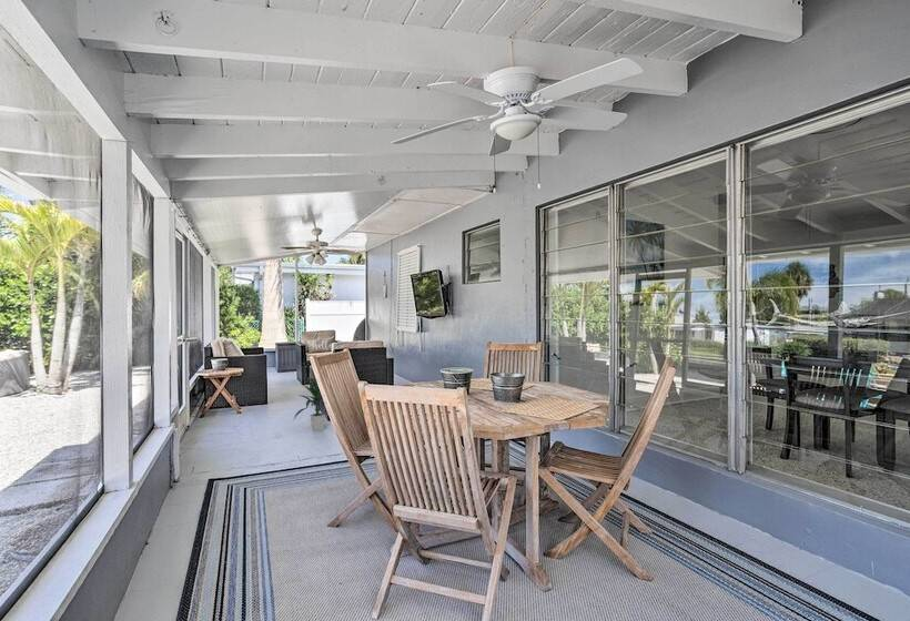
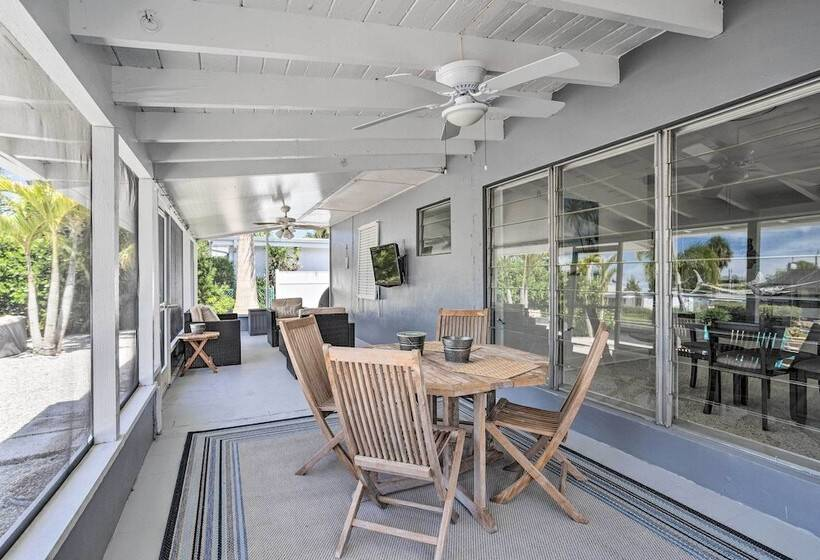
- indoor plant [293,377,326,432]
